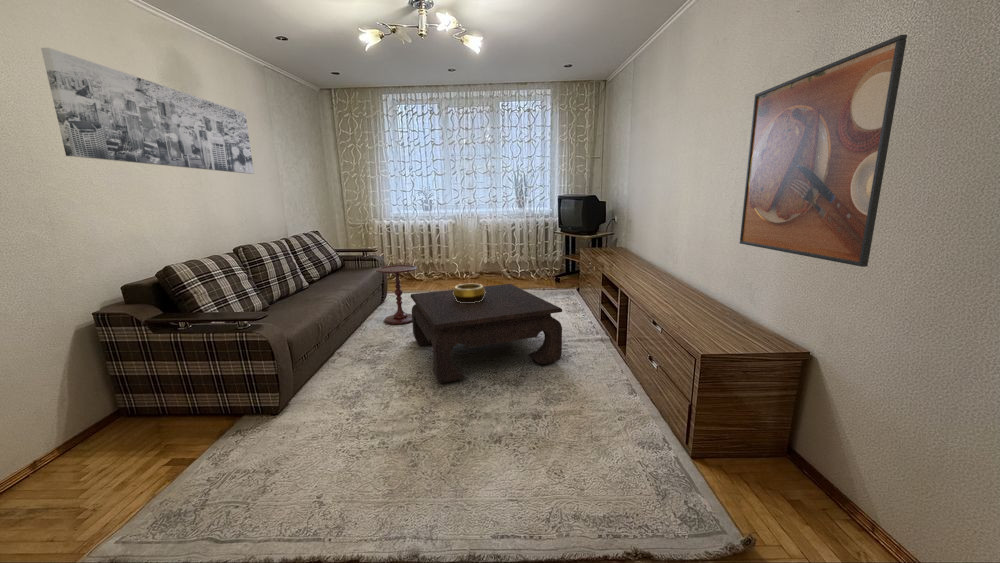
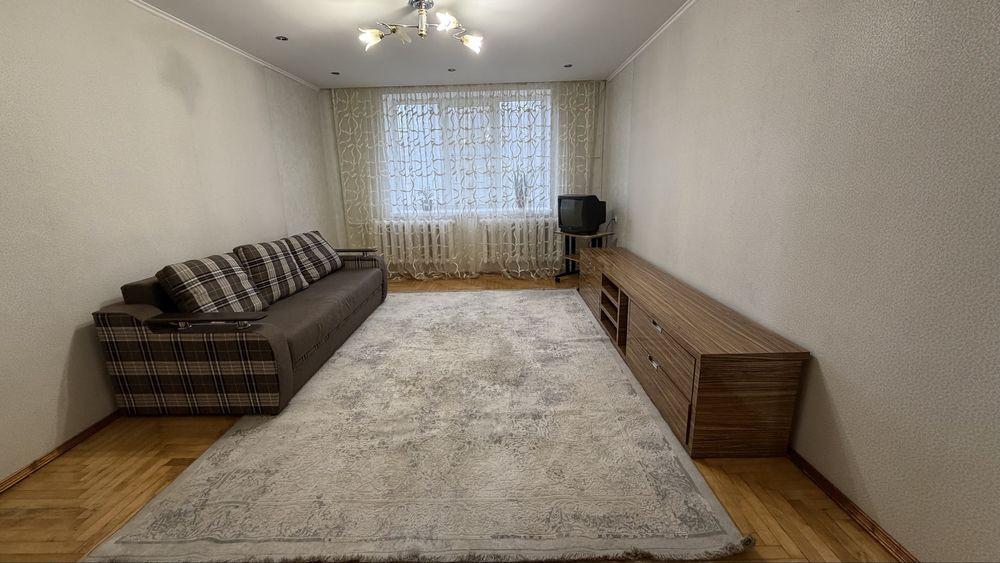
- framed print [739,34,908,268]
- wall art [40,47,255,175]
- decorative bowl [453,283,486,303]
- side table [375,264,418,325]
- coffee table [410,283,563,384]
